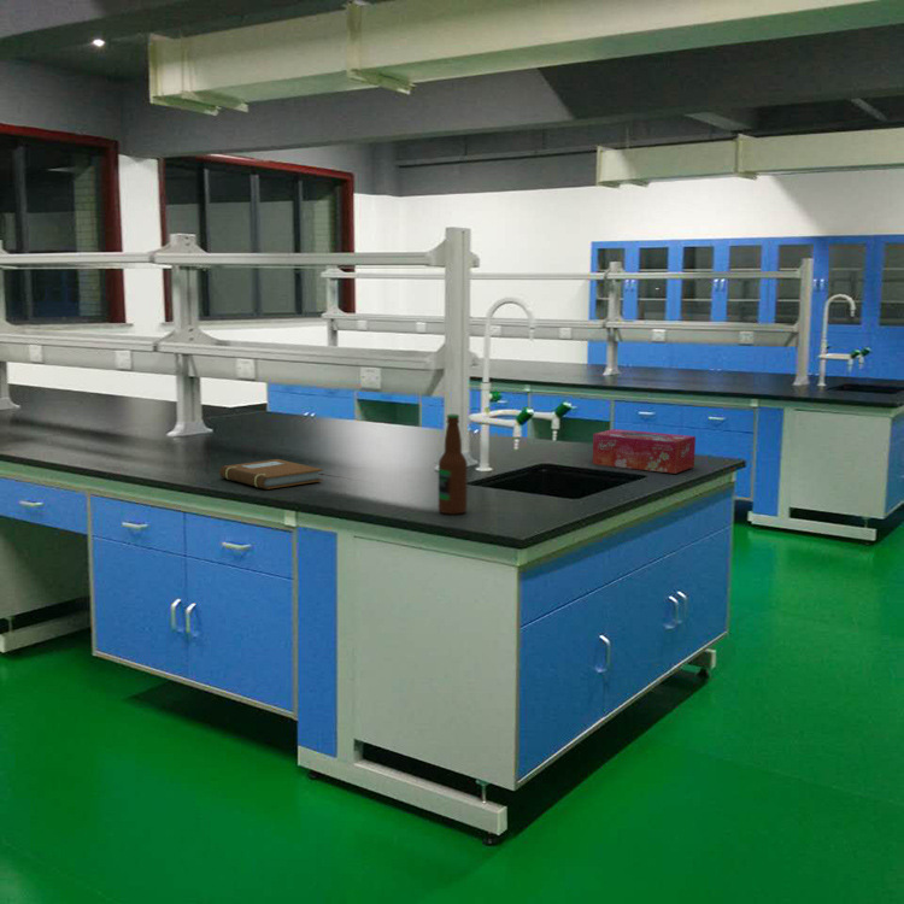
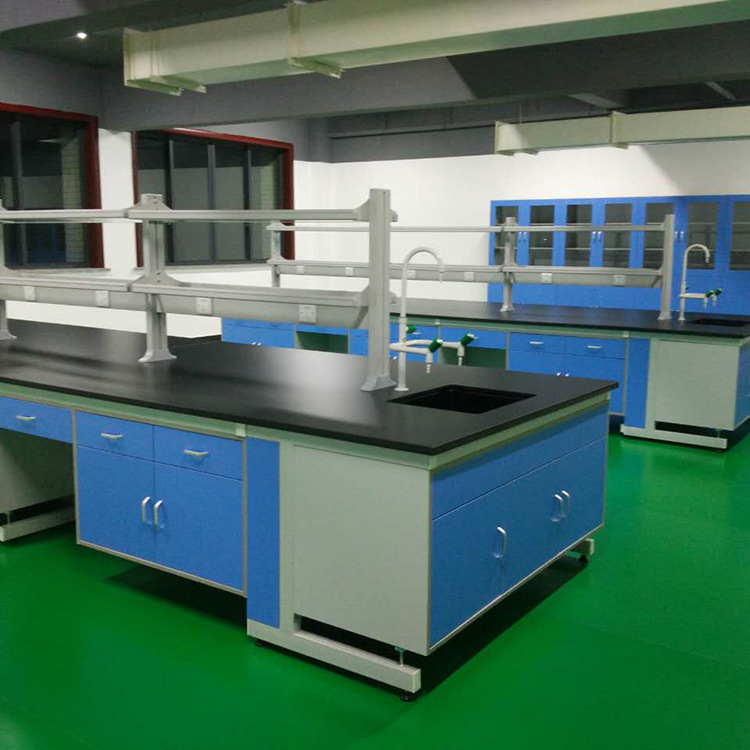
- tissue box [592,428,697,475]
- notebook [218,458,324,491]
- bottle [438,413,469,516]
